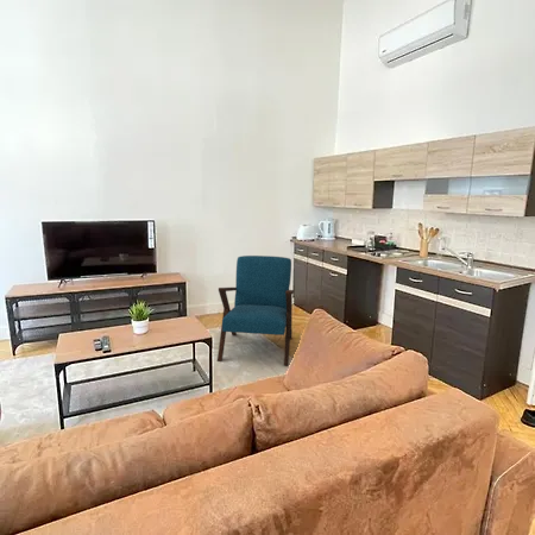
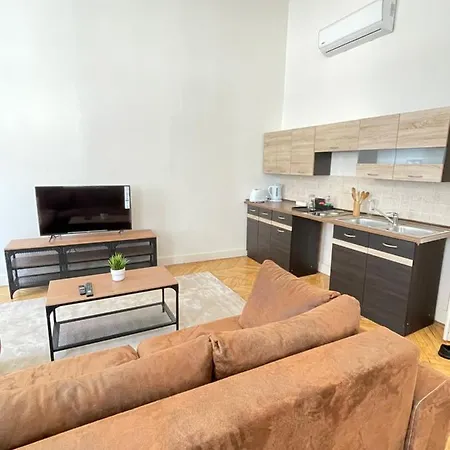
- armchair [216,254,295,366]
